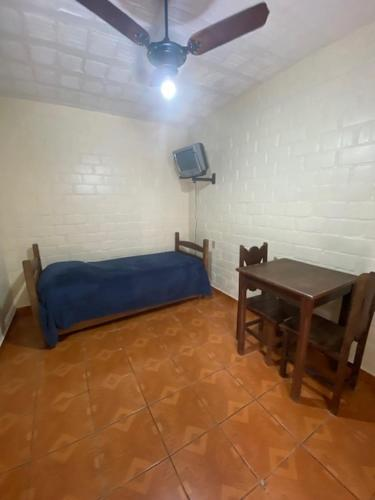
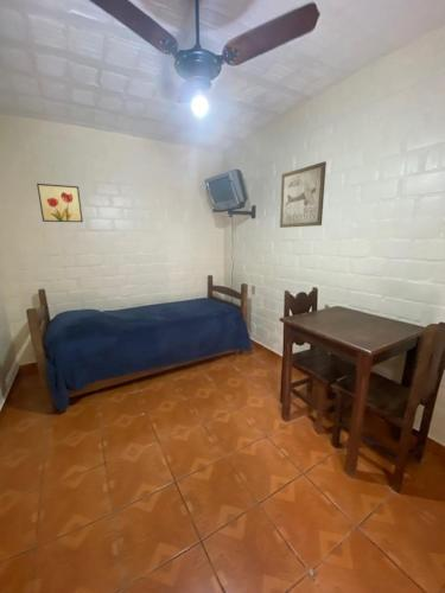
+ wall art [279,160,328,229]
+ wall art [36,183,84,223]
